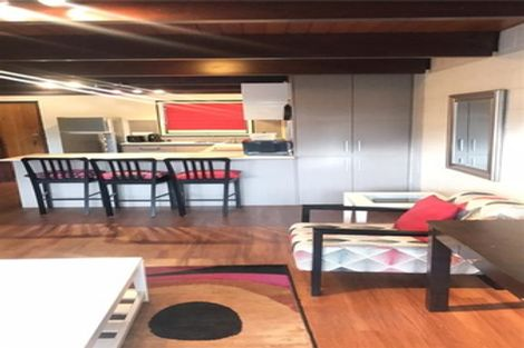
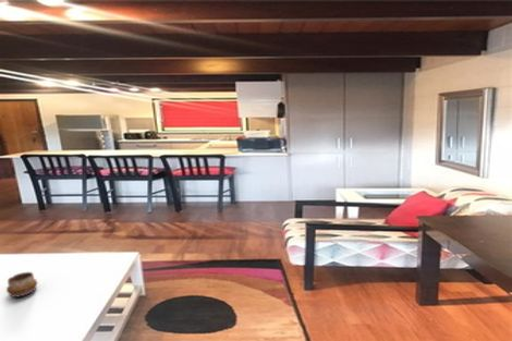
+ decorative bowl [5,271,38,299]
